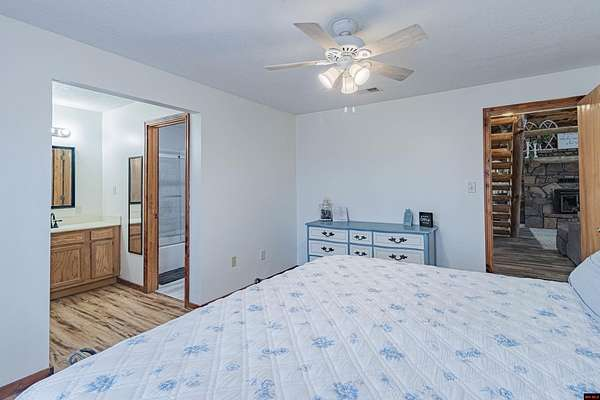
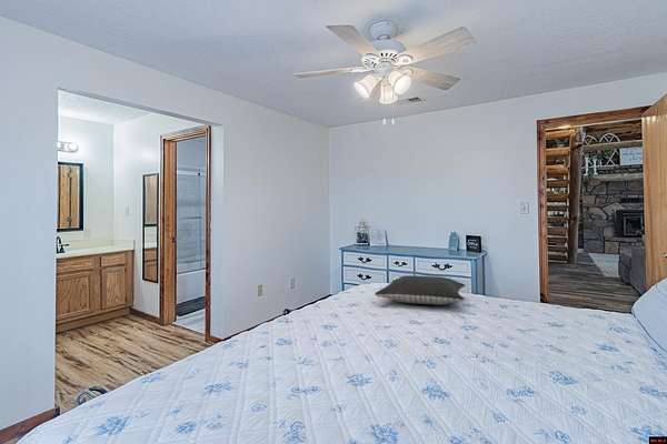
+ pillow [374,274,466,306]
